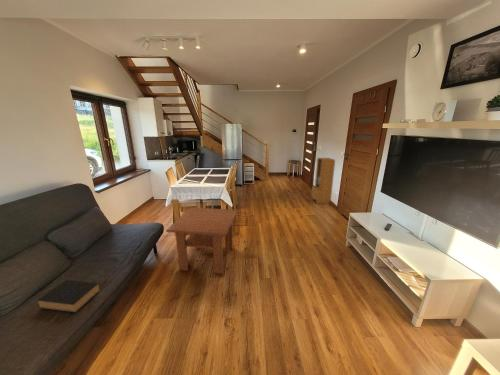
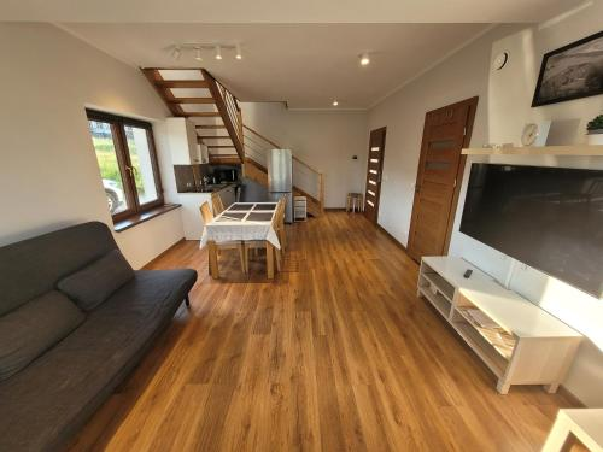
- storage cabinet [310,157,336,205]
- coffee table [165,207,239,275]
- book [36,279,101,313]
